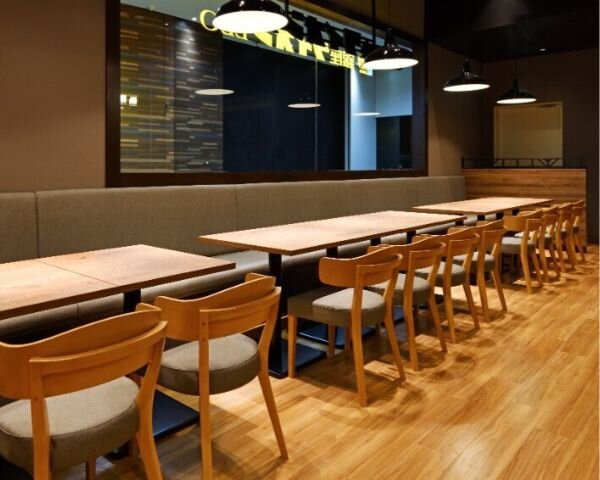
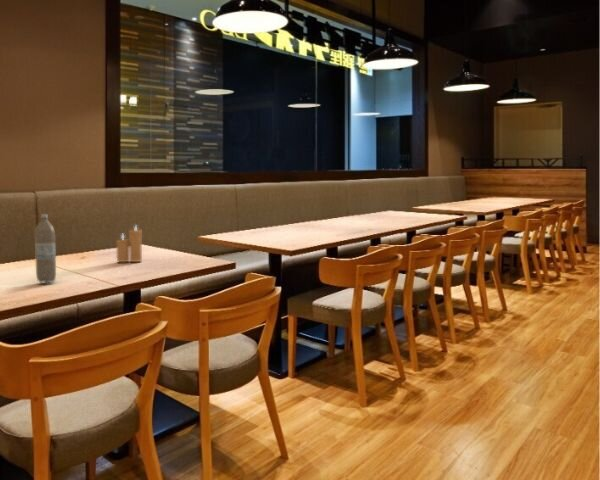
+ candle [115,224,143,263]
+ water bottle [34,213,57,284]
